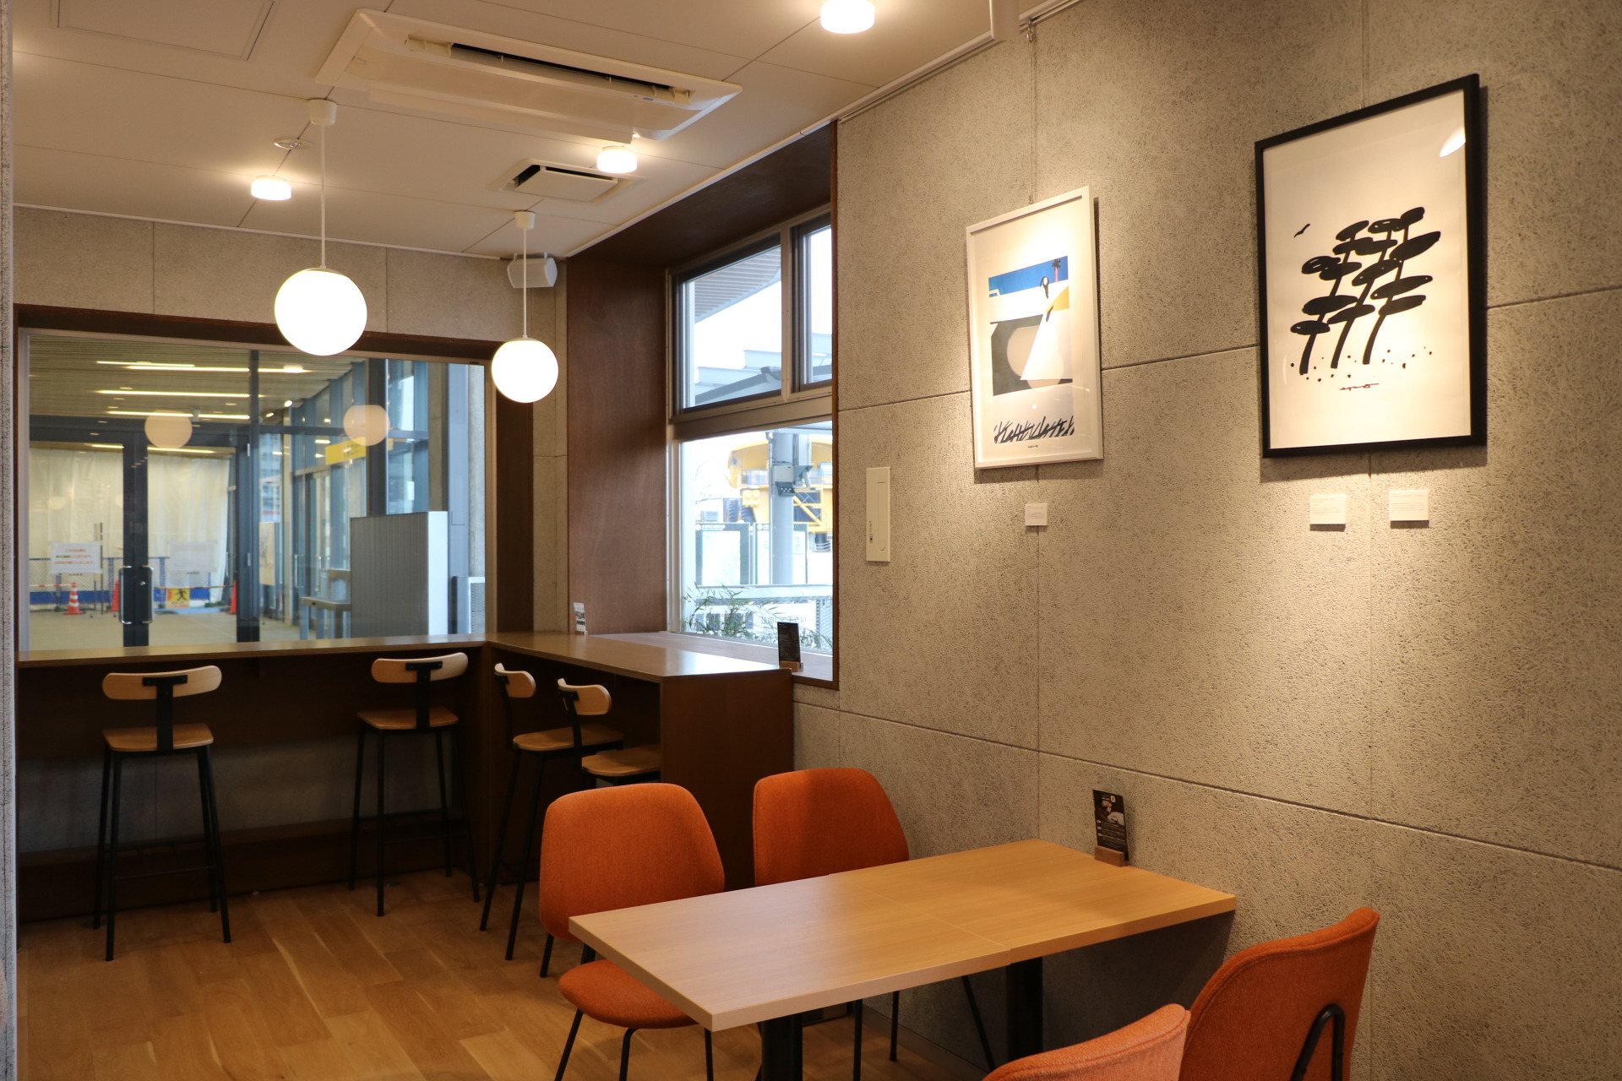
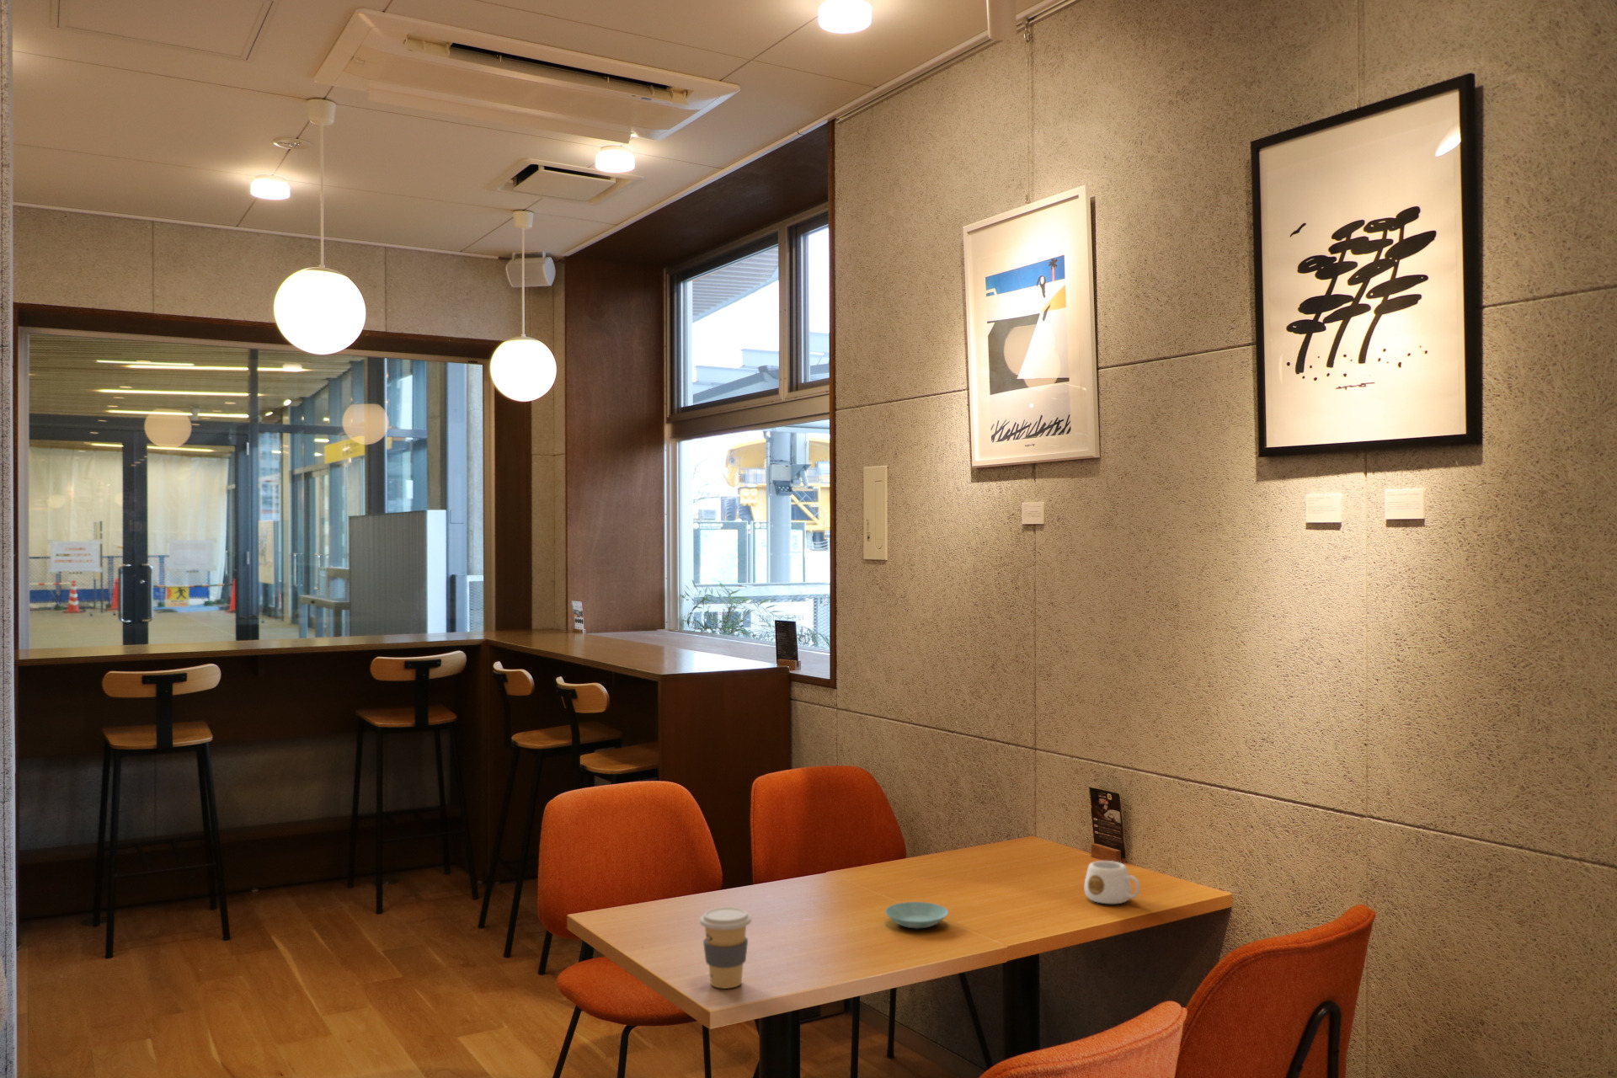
+ saucer [884,901,949,930]
+ coffee cup [699,906,752,990]
+ mug [1084,860,1141,905]
